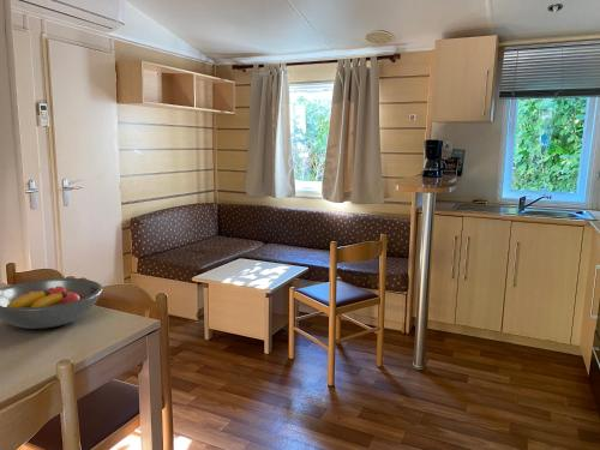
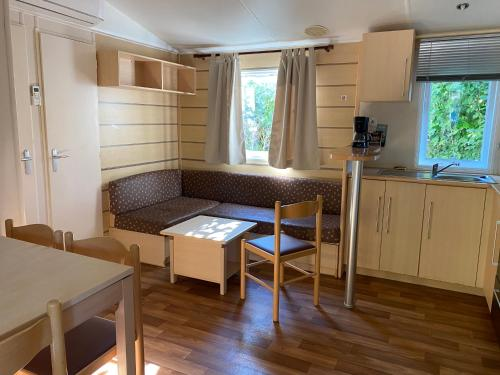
- fruit bowl [0,277,104,330]
